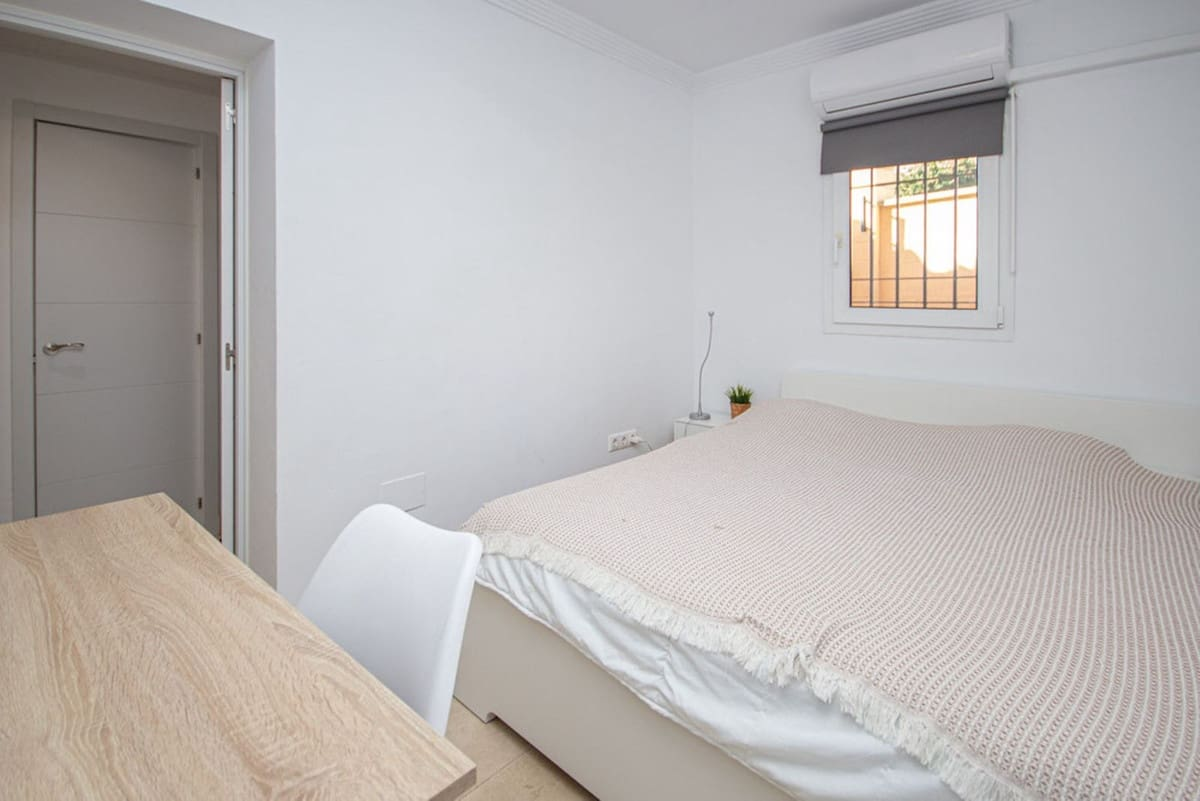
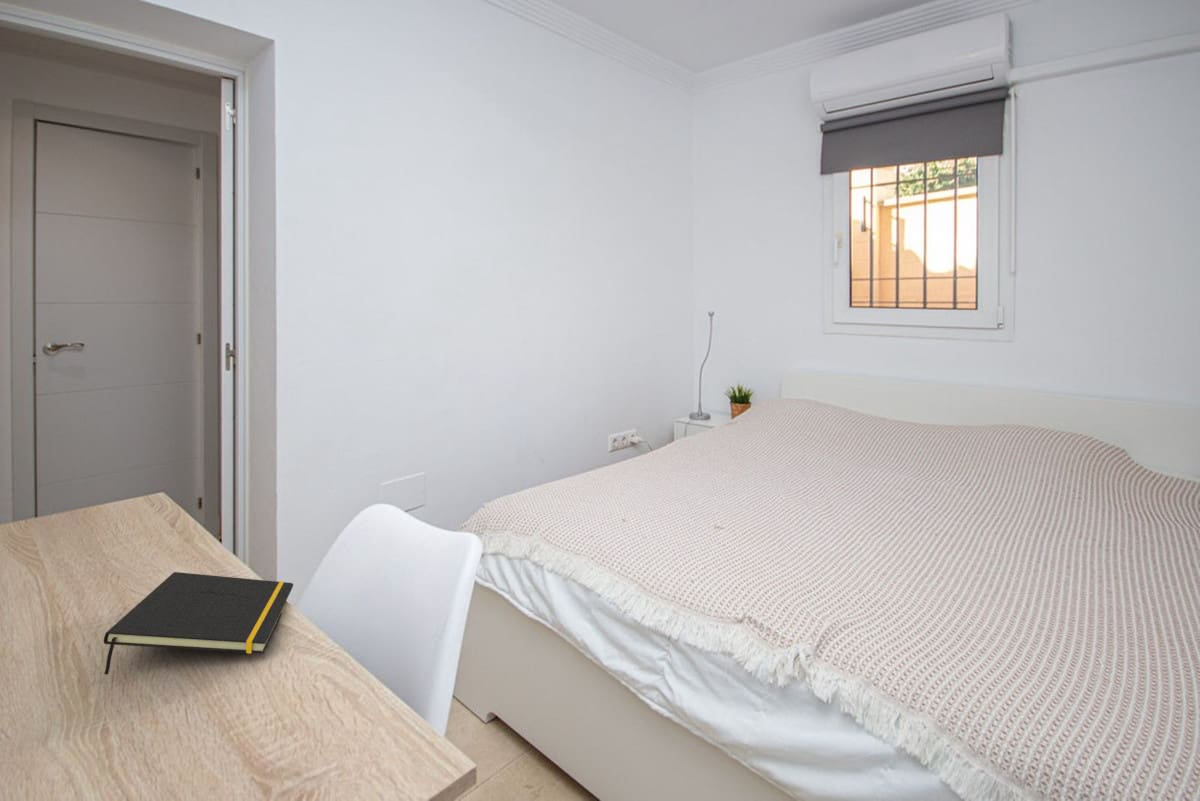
+ notepad [103,571,294,675]
